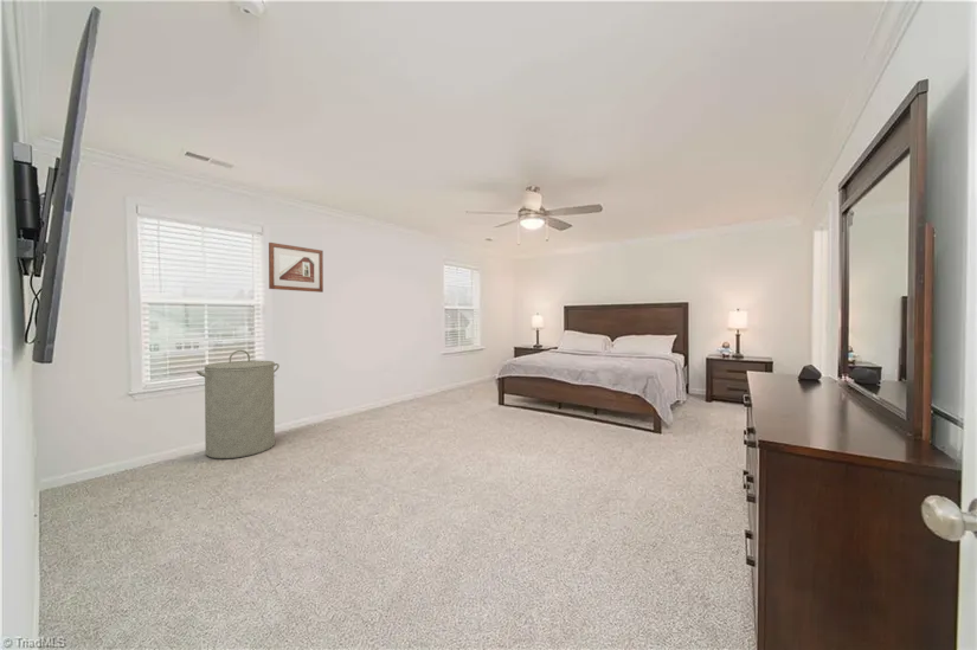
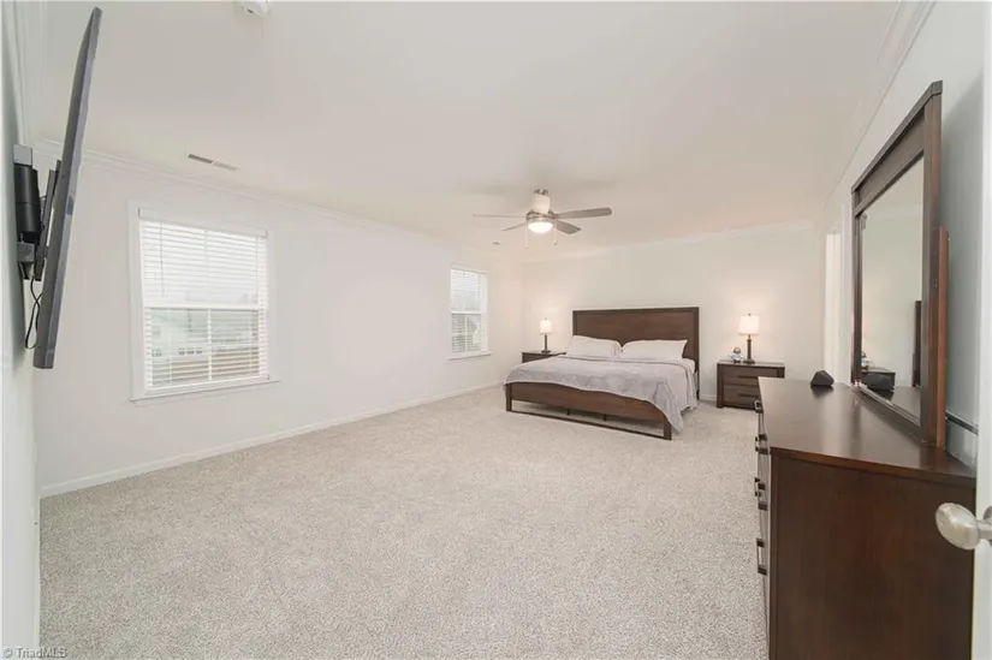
- picture frame [268,242,324,294]
- laundry hamper [195,349,281,459]
